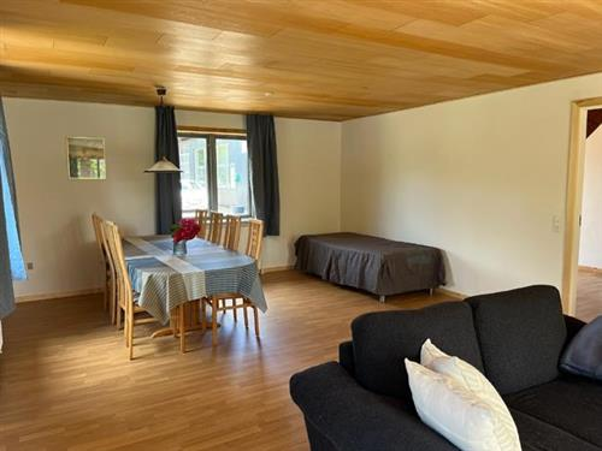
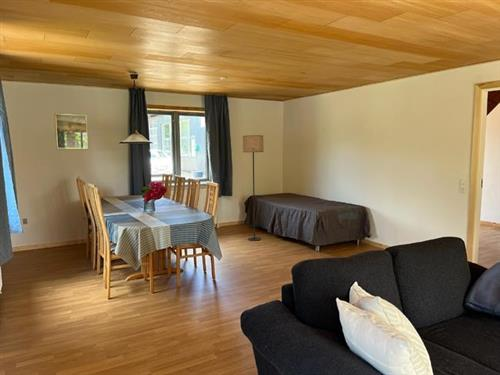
+ floor lamp [242,134,264,242]
